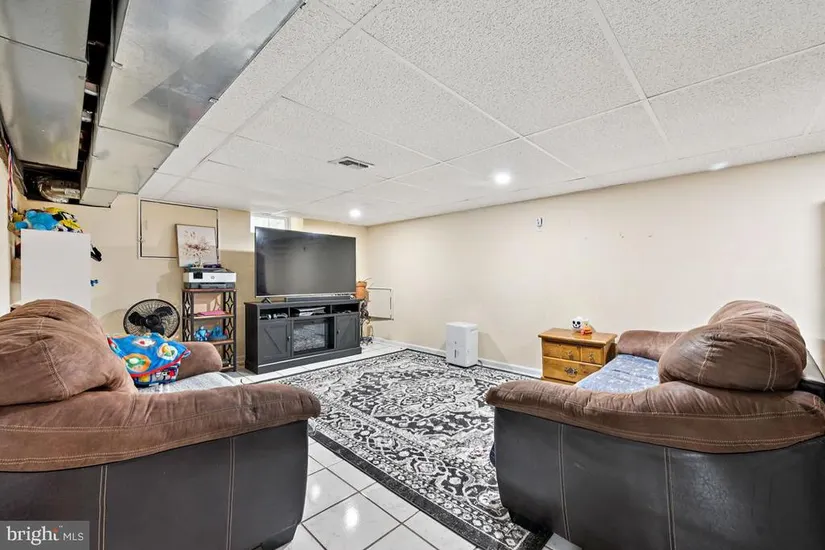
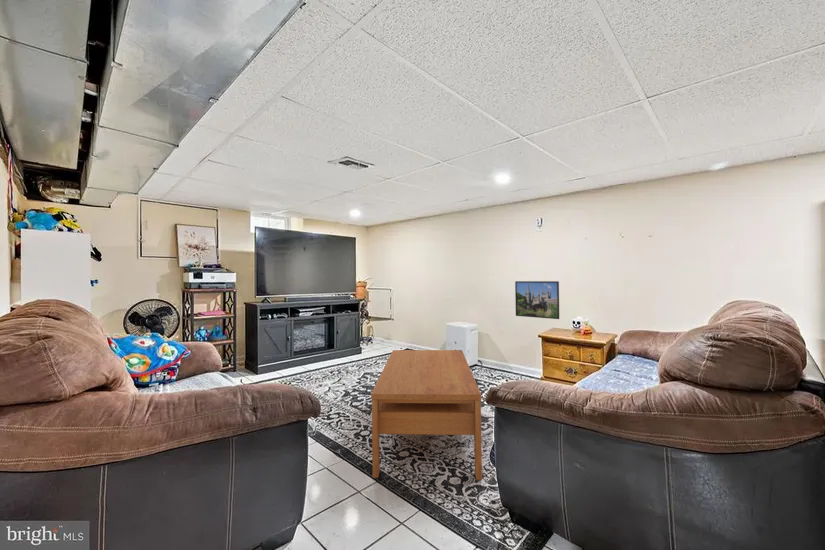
+ coffee table [370,349,483,481]
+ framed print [514,280,560,320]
